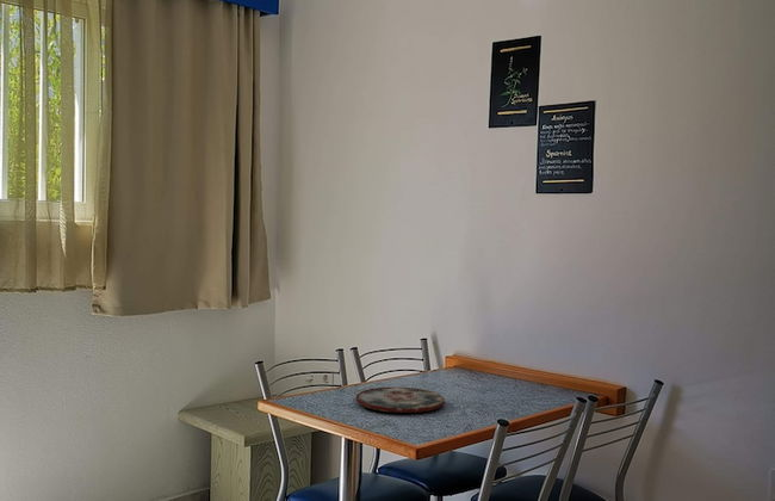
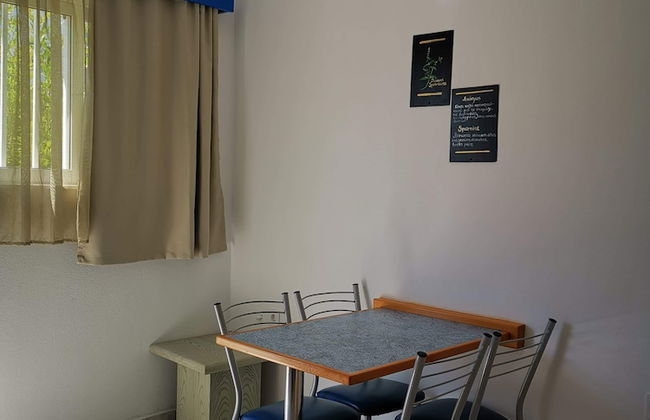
- plate [355,385,446,414]
